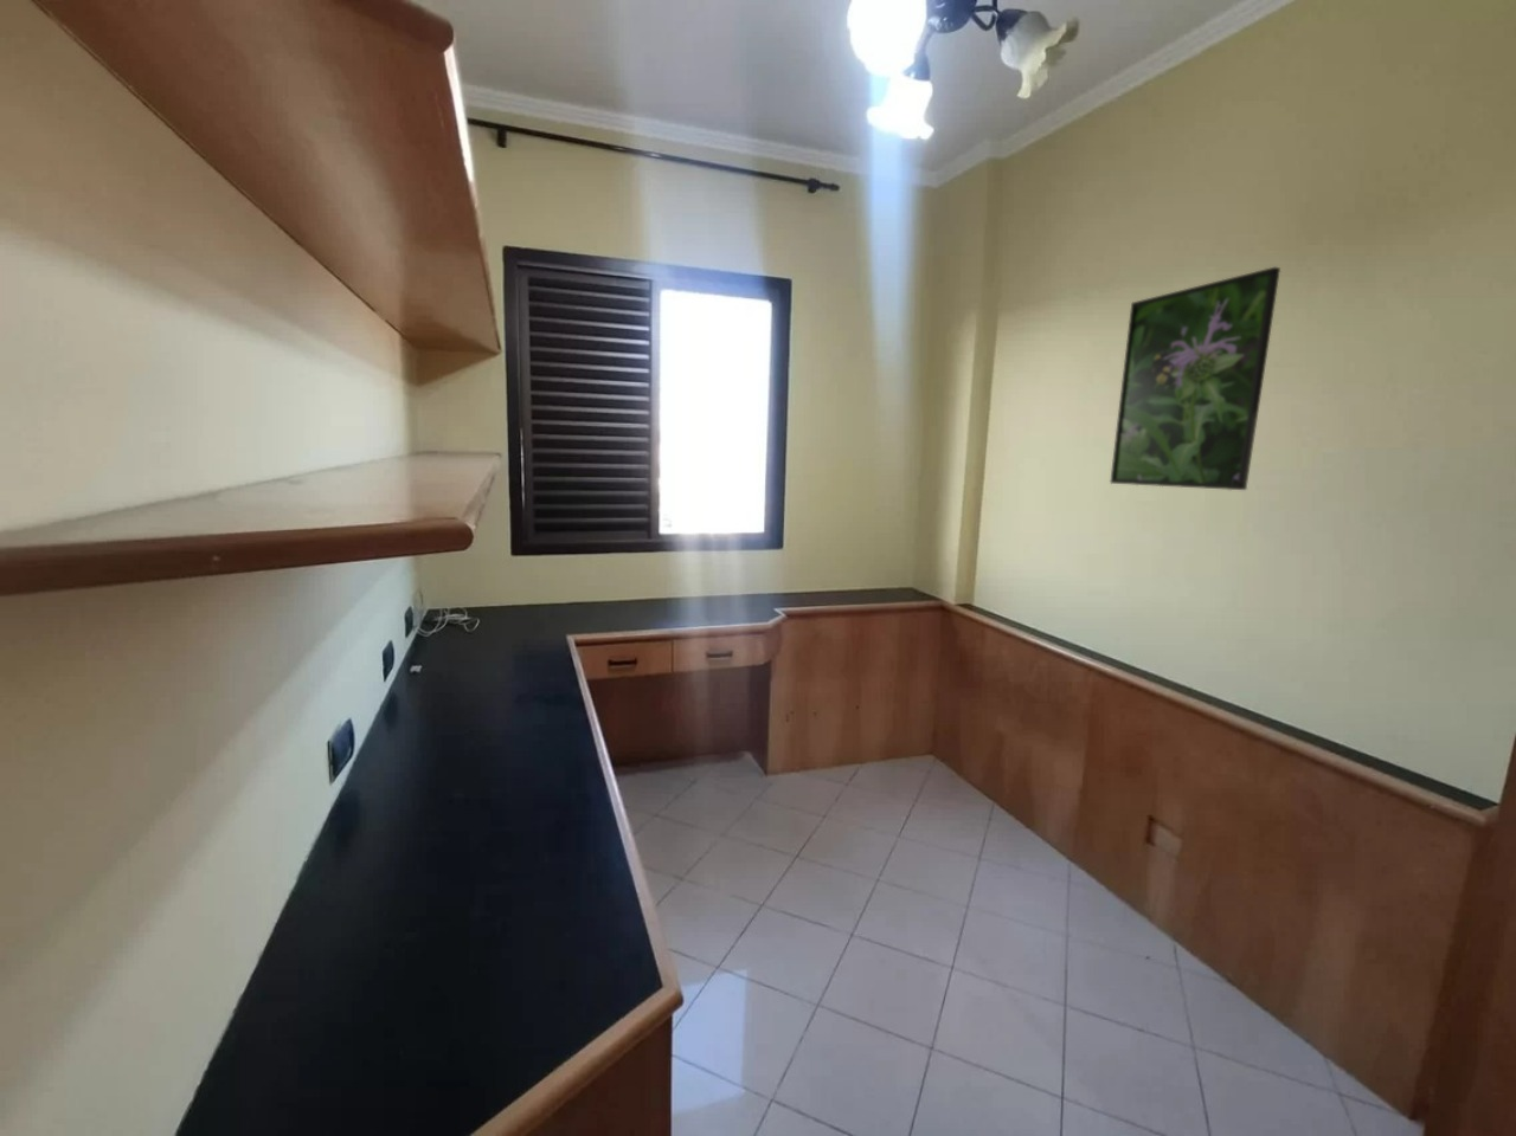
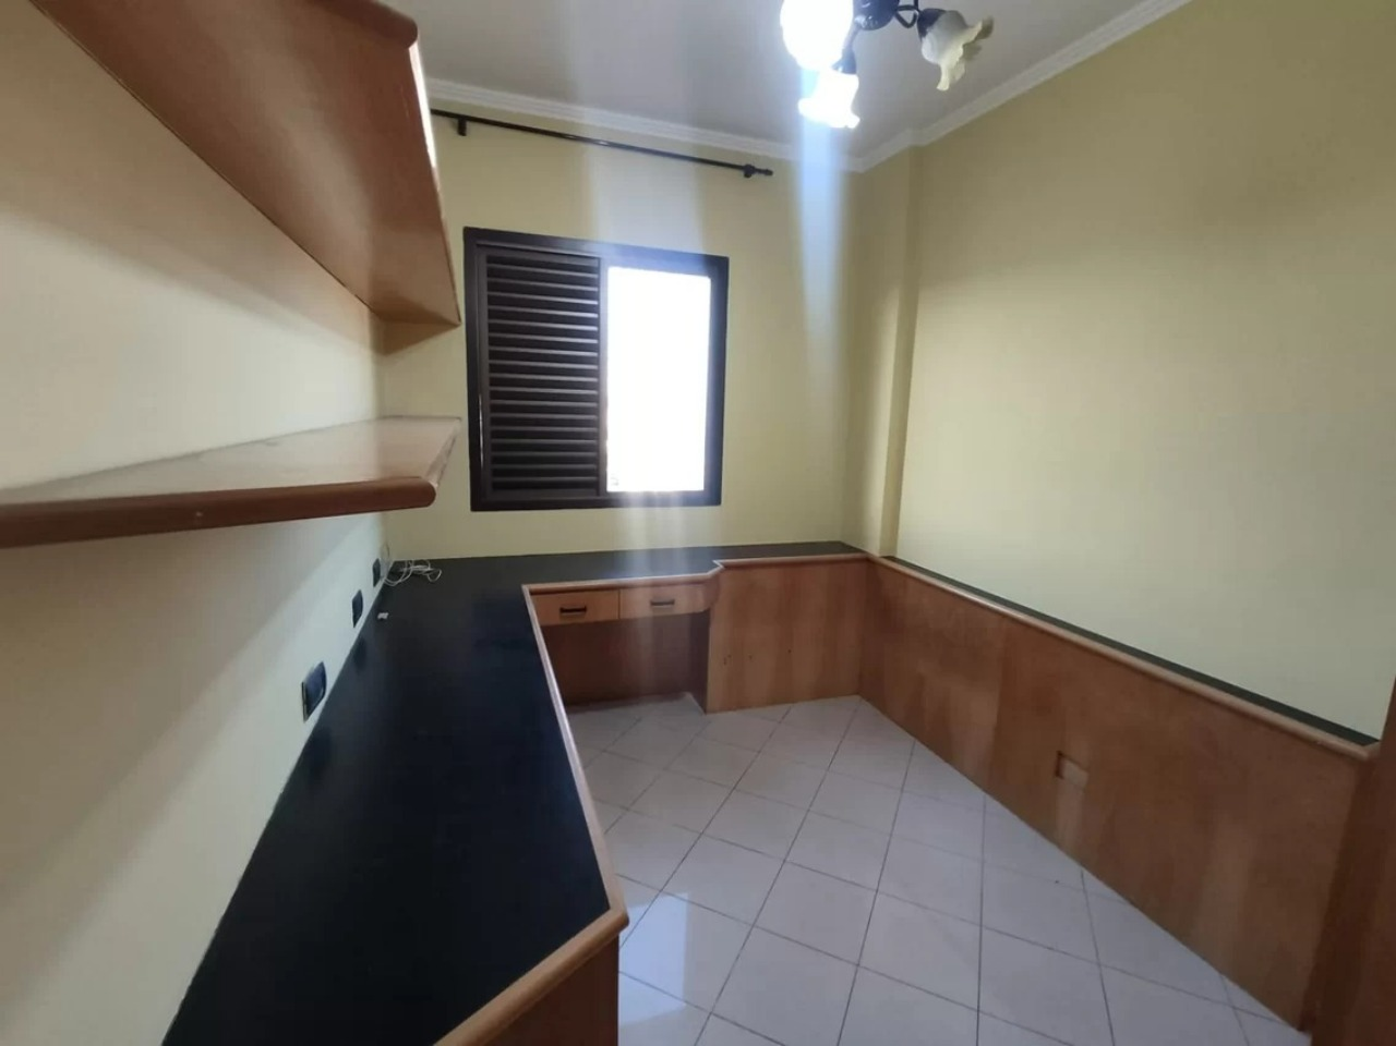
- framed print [1109,266,1282,492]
